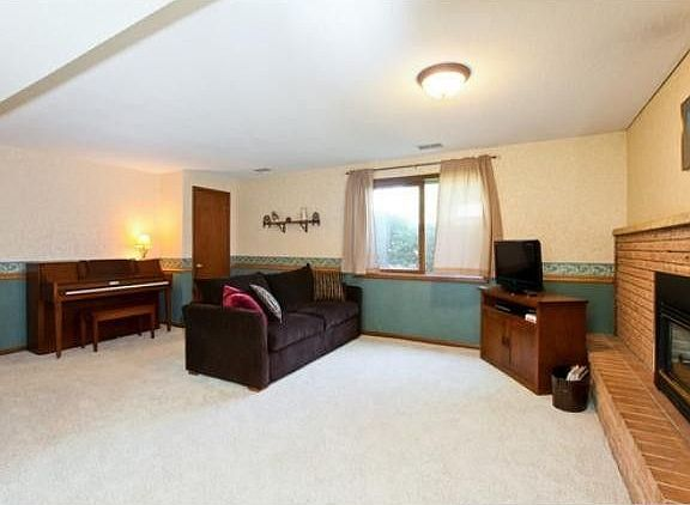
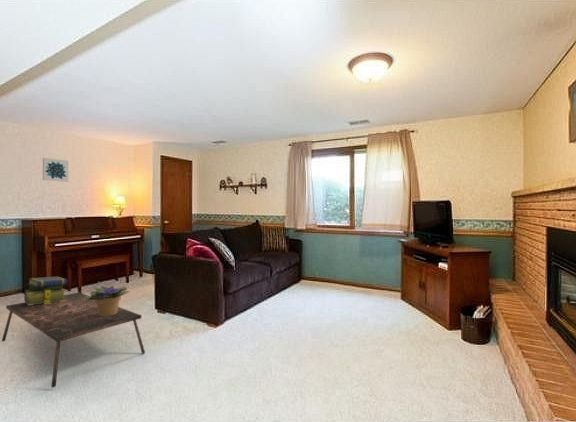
+ stack of books [23,276,68,305]
+ wall art [42,157,69,183]
+ potted flower [83,285,130,316]
+ coffee table [1,291,146,388]
